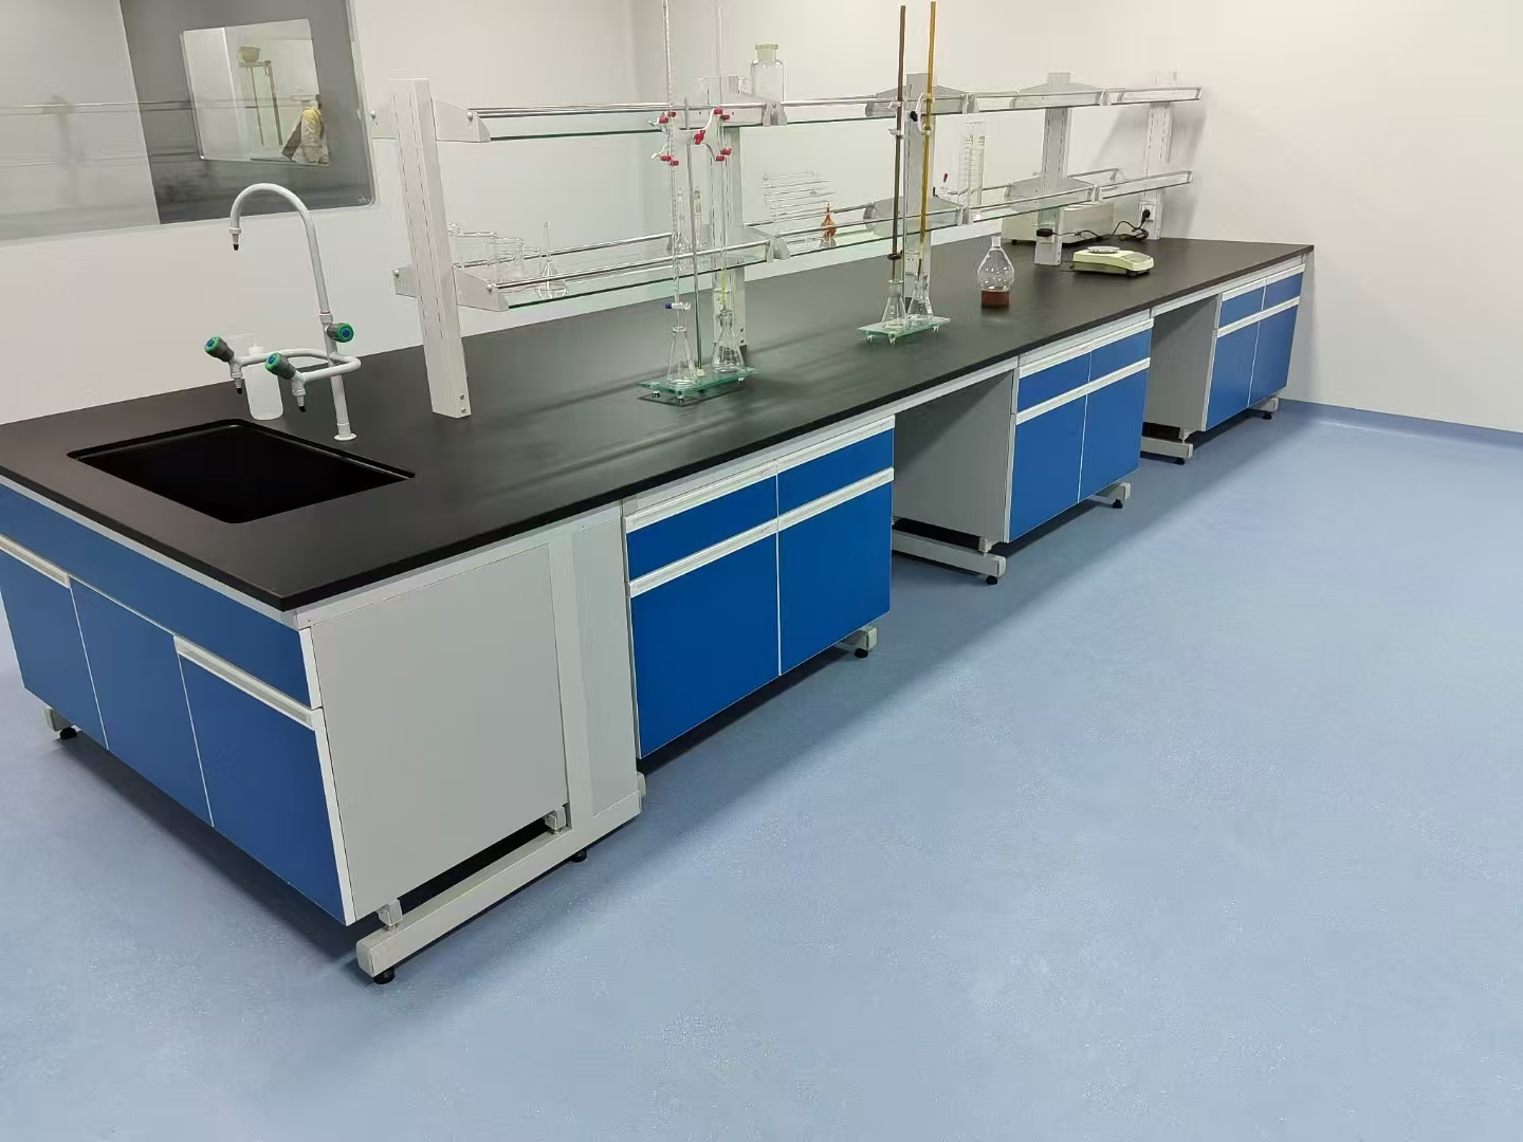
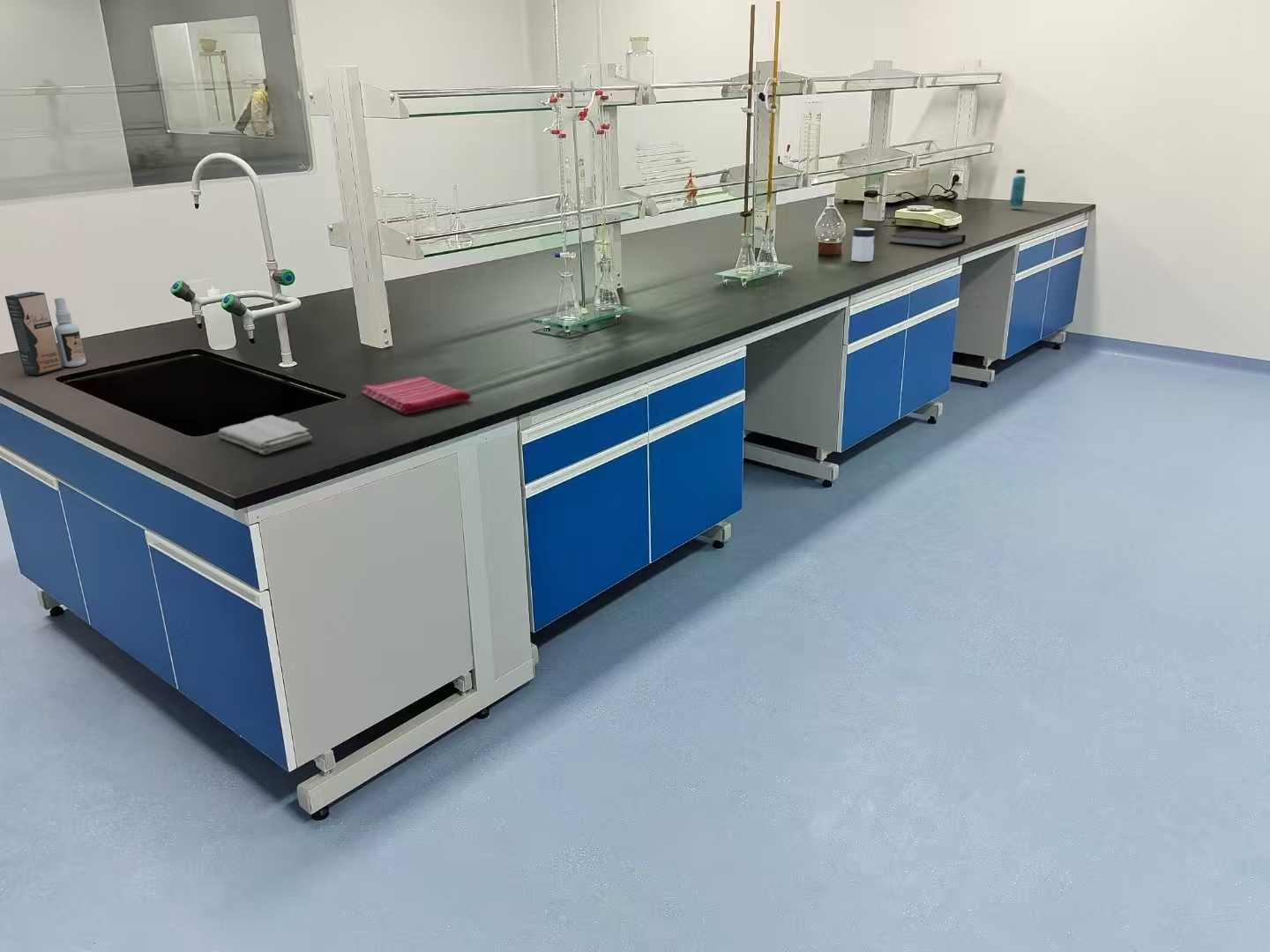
+ dish towel [360,376,472,415]
+ beverage bottle [1009,168,1027,208]
+ washcloth [217,414,313,455]
+ spray bottle [4,291,86,376]
+ jar [850,227,876,263]
+ notebook [888,230,967,248]
